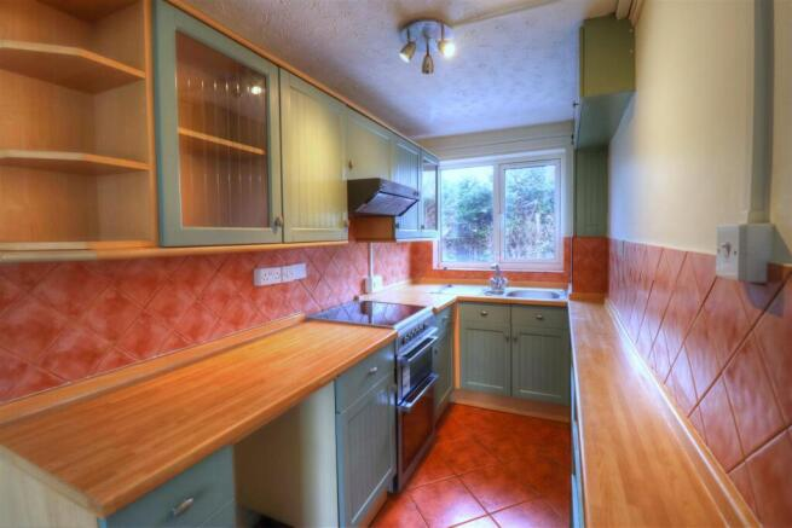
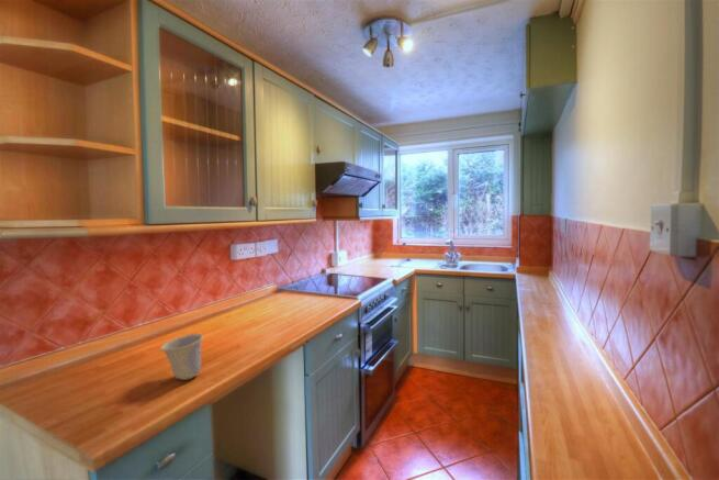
+ cup [159,333,204,381]
